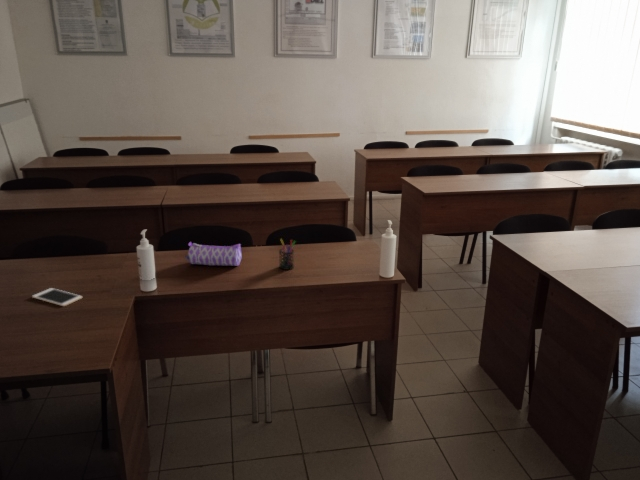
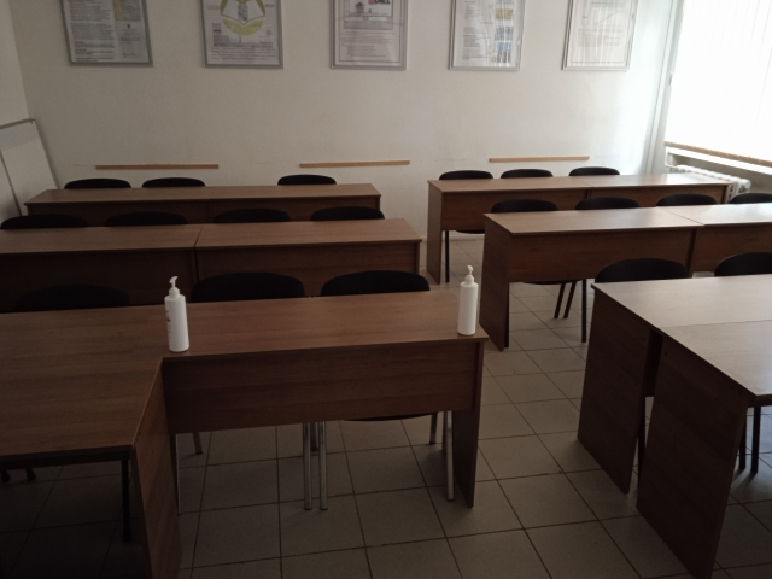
- cell phone [31,287,83,307]
- pen holder [278,238,297,271]
- pencil case [184,241,243,267]
